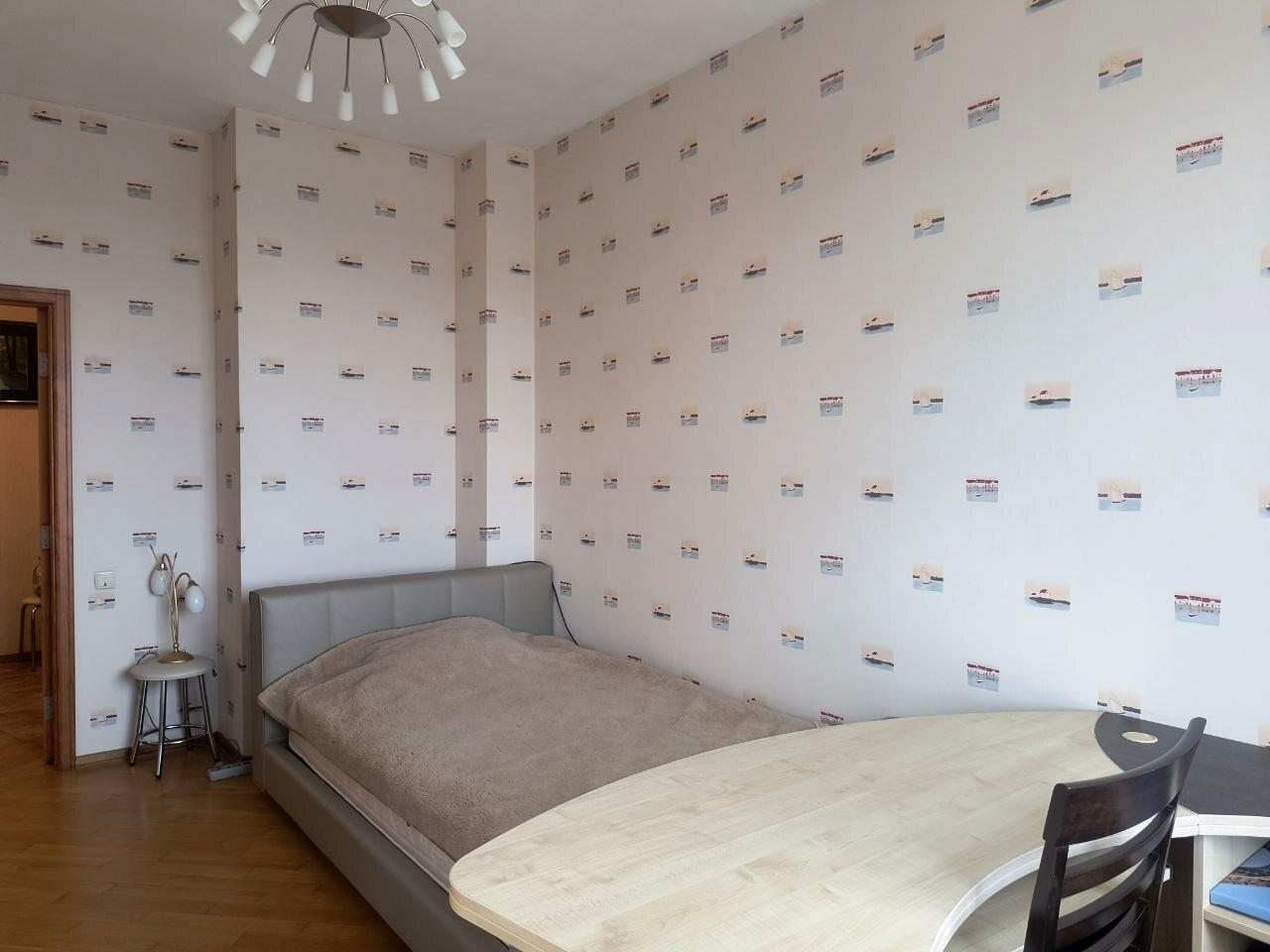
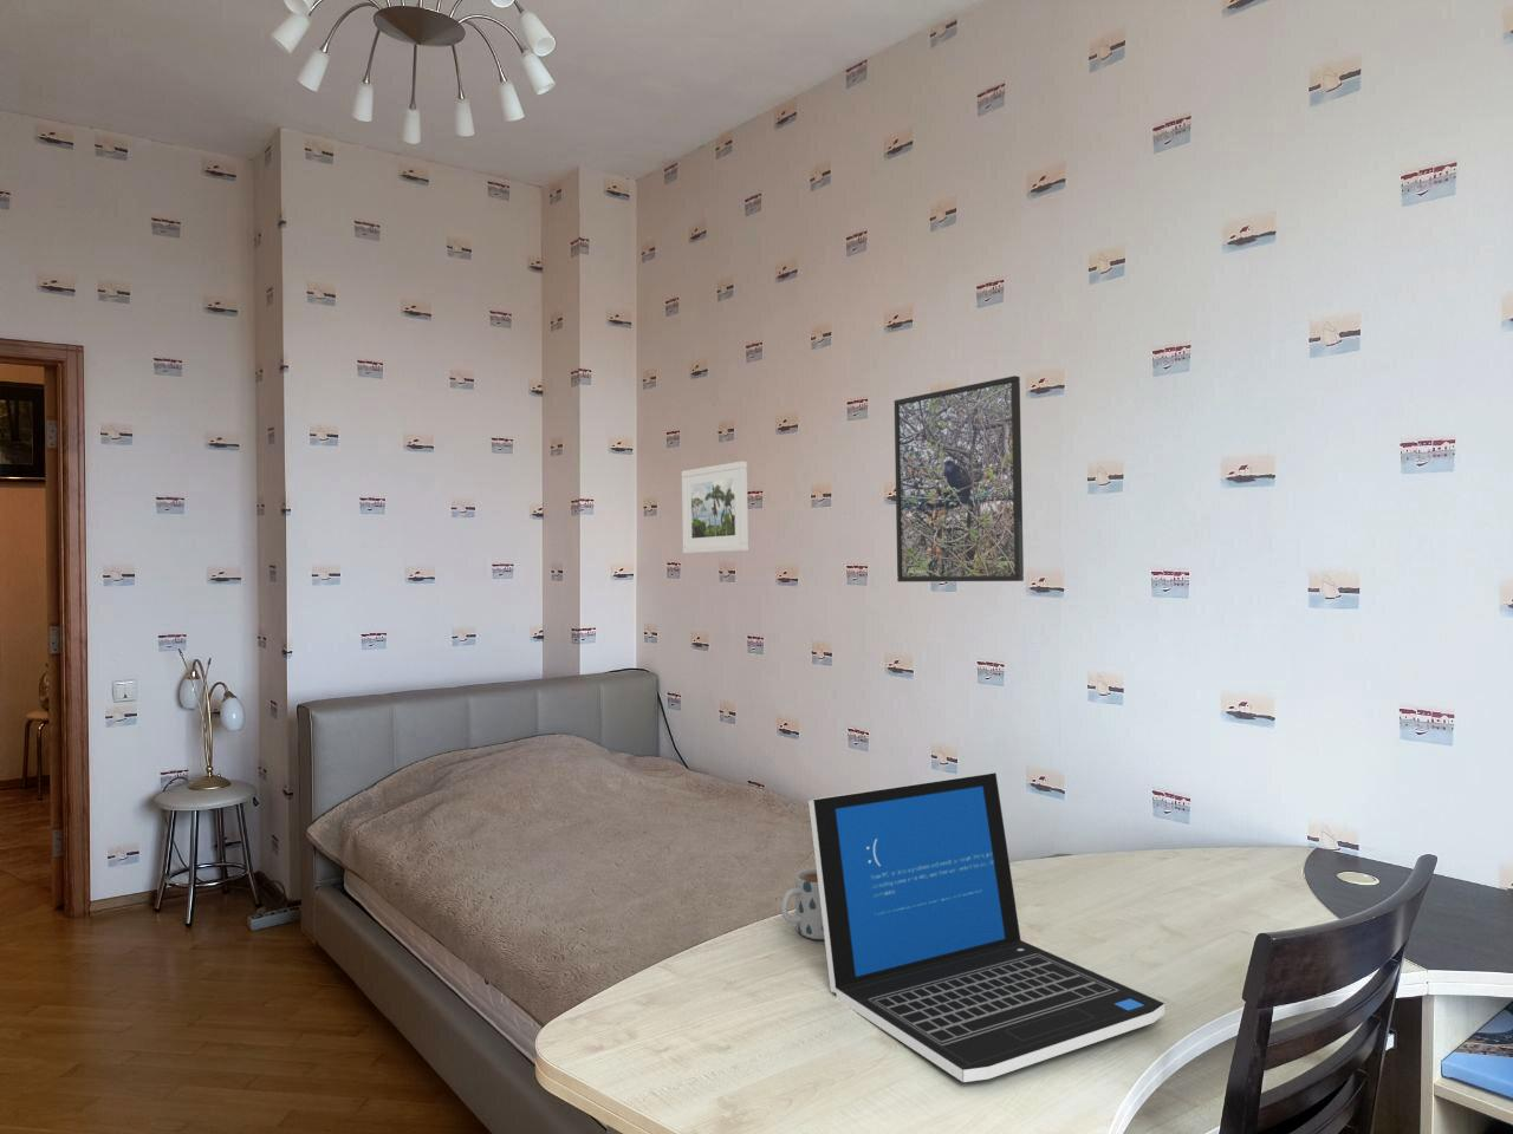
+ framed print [894,374,1025,584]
+ laptop [808,772,1166,1083]
+ mug [780,867,826,940]
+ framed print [681,460,749,554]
